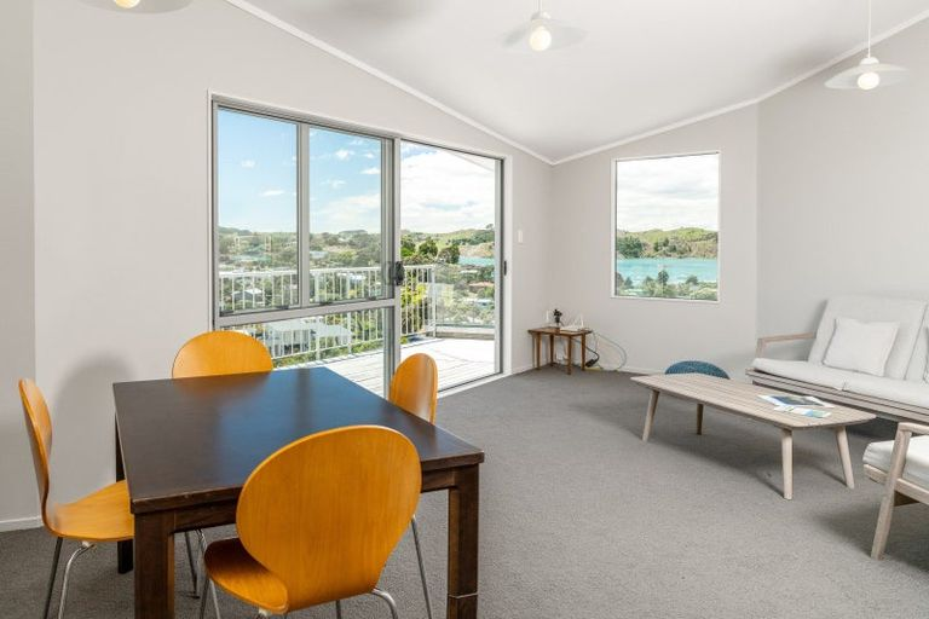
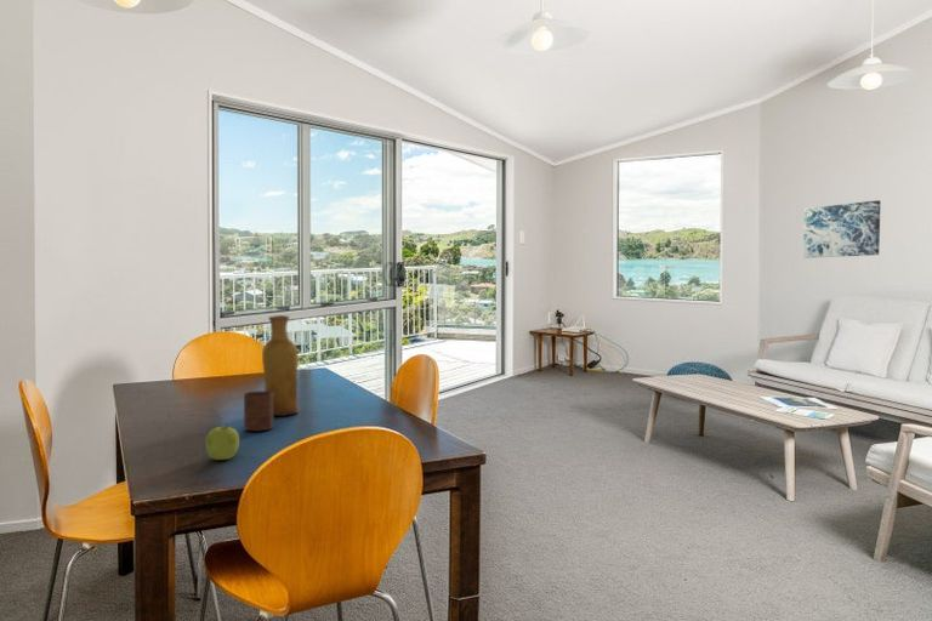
+ fruit [204,425,240,461]
+ cup [243,391,274,432]
+ vase [261,314,300,417]
+ wall art [802,199,881,260]
